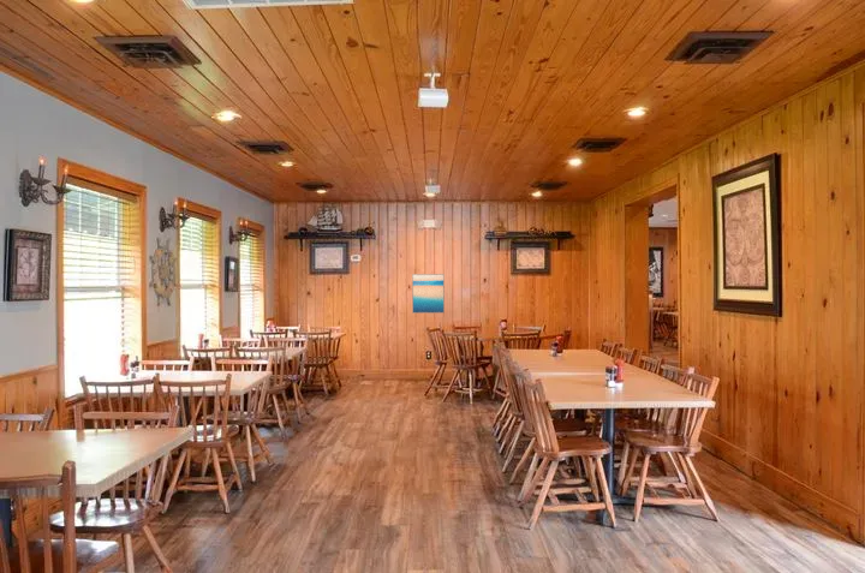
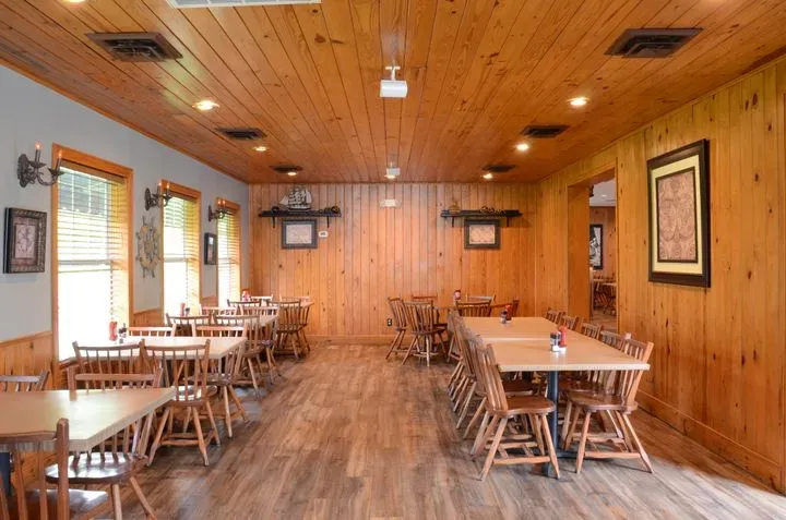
- wall art [411,273,446,315]
